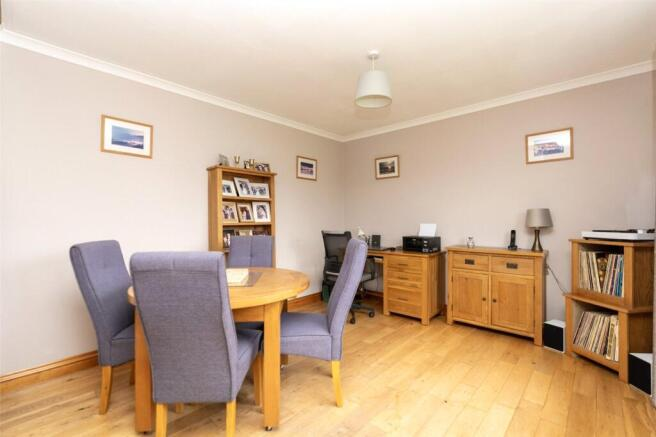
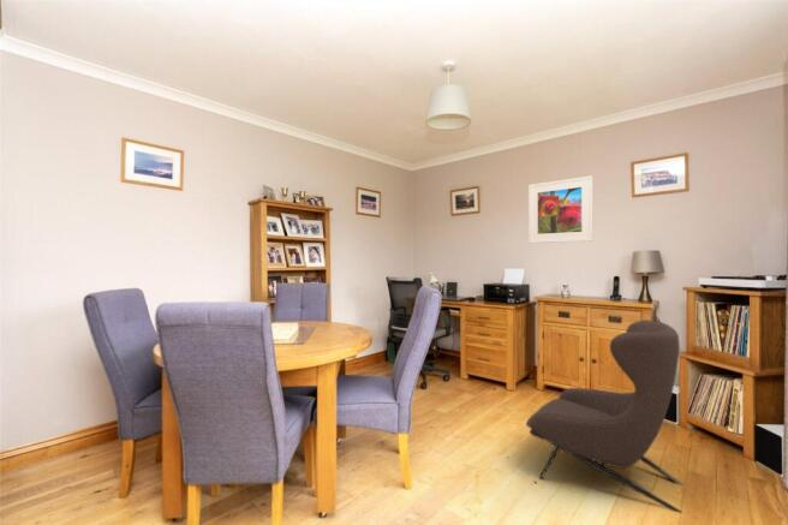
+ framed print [527,175,595,244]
+ armchair [525,318,685,514]
